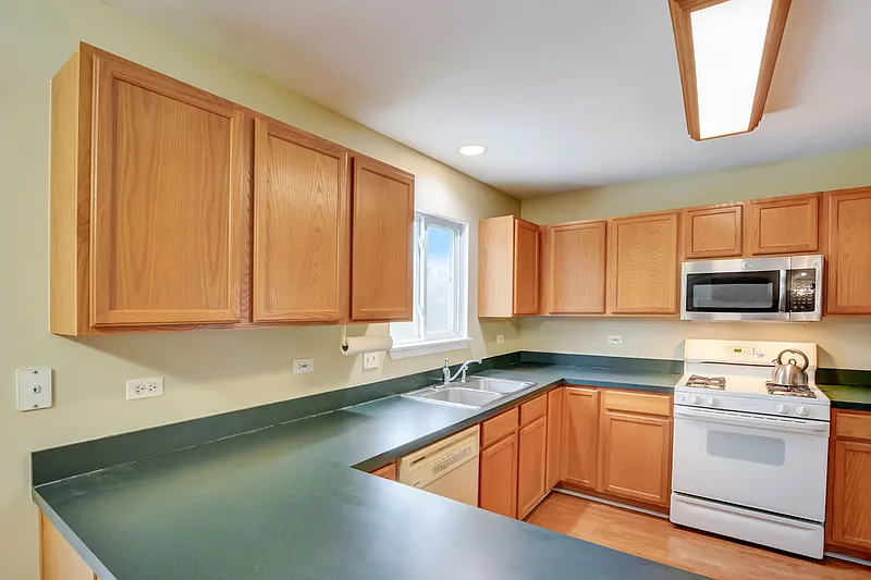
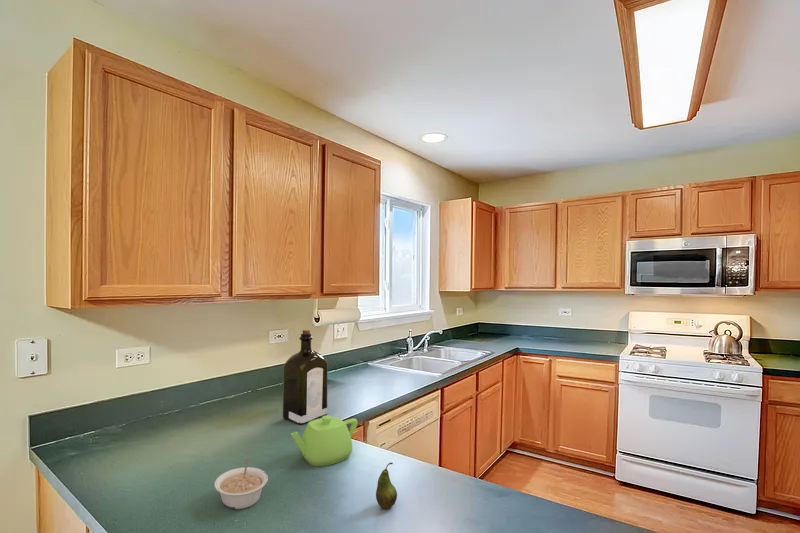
+ teapot [290,415,359,467]
+ fruit [375,462,398,510]
+ legume [214,457,269,510]
+ liquor [282,329,329,426]
